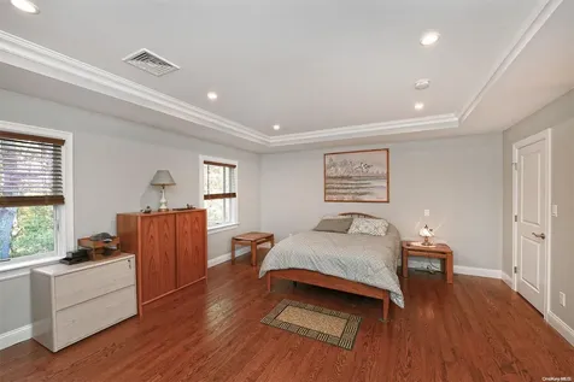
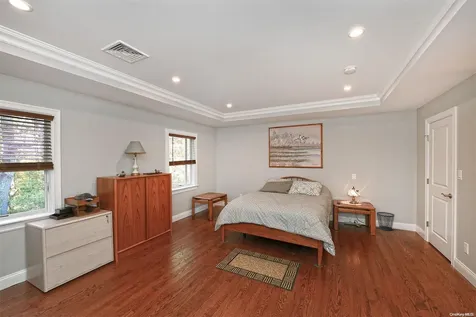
+ wastebasket [376,211,395,232]
